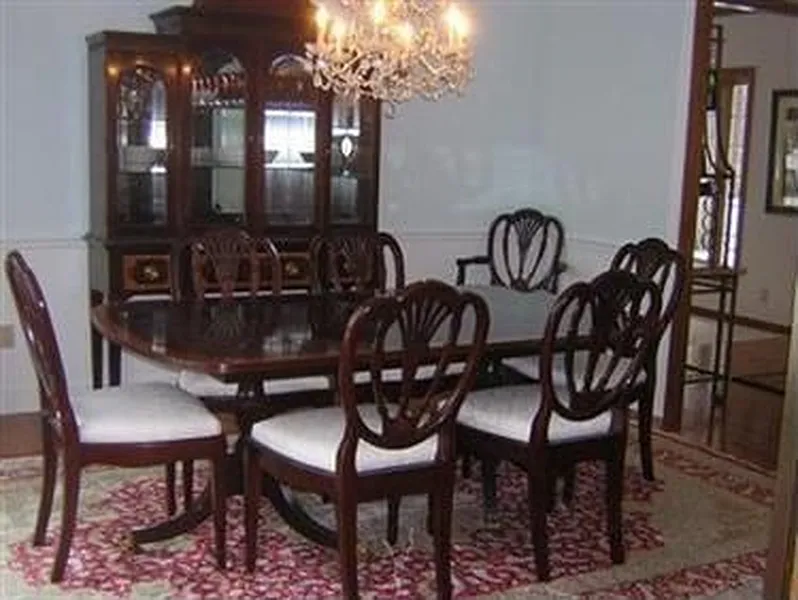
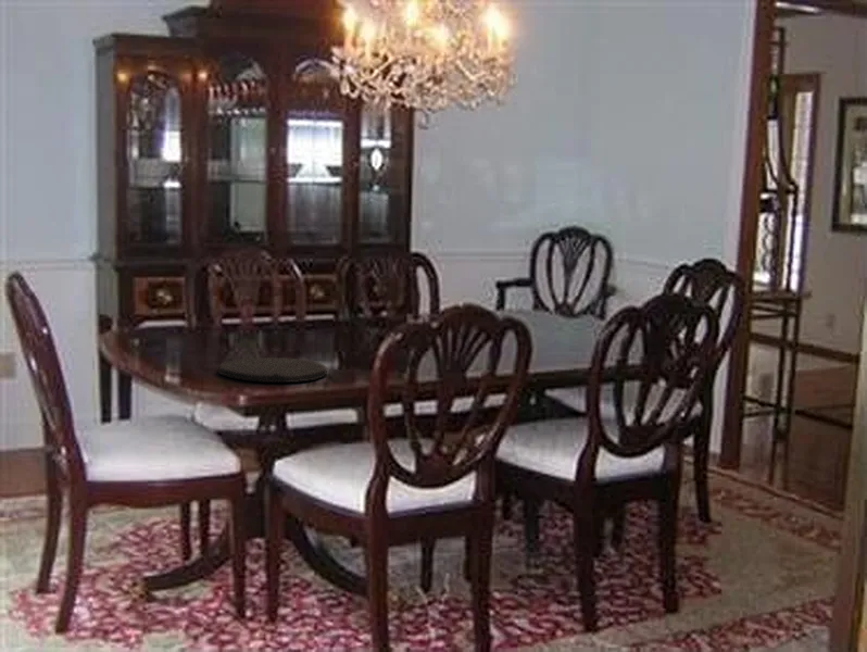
+ plate [217,356,329,384]
